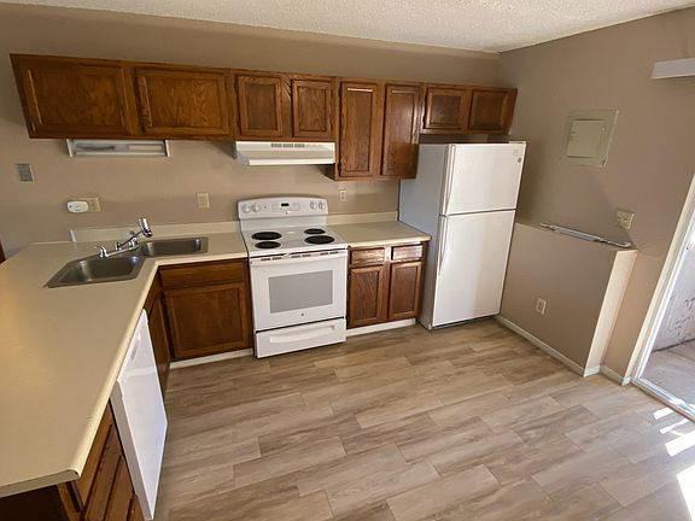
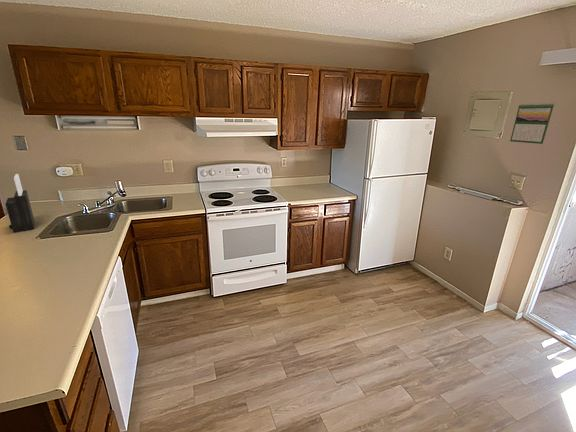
+ knife block [4,173,36,233]
+ calendar [509,102,555,145]
